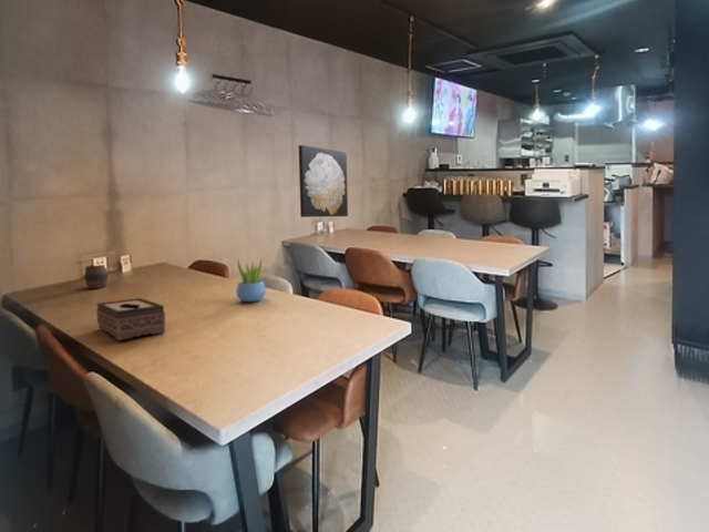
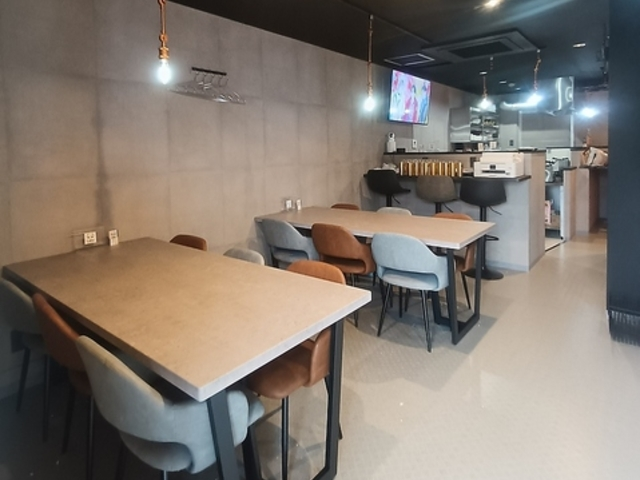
- cup [83,265,109,289]
- succulent plant [235,257,267,303]
- wall art [298,144,349,218]
- tissue box [95,297,166,341]
